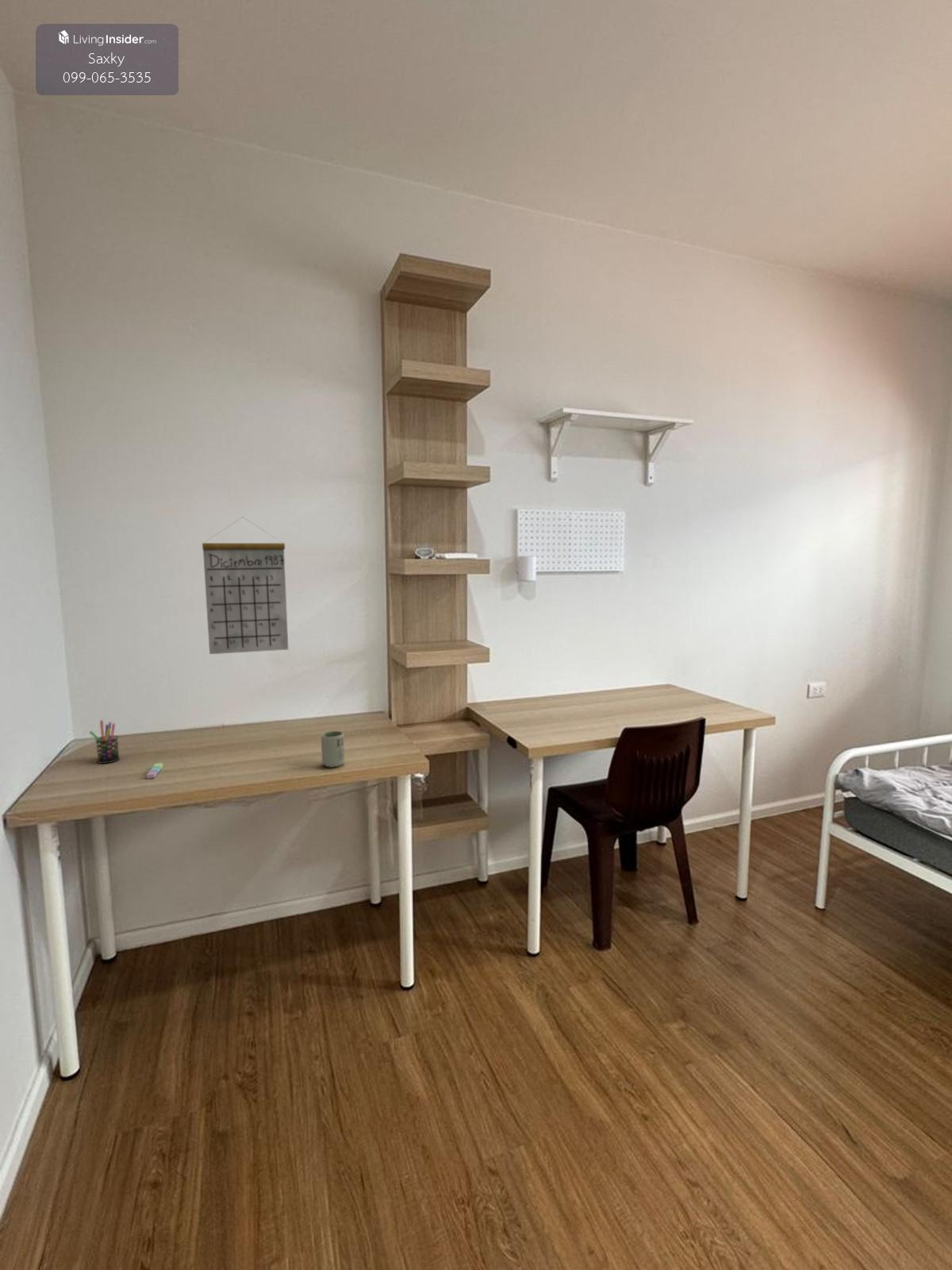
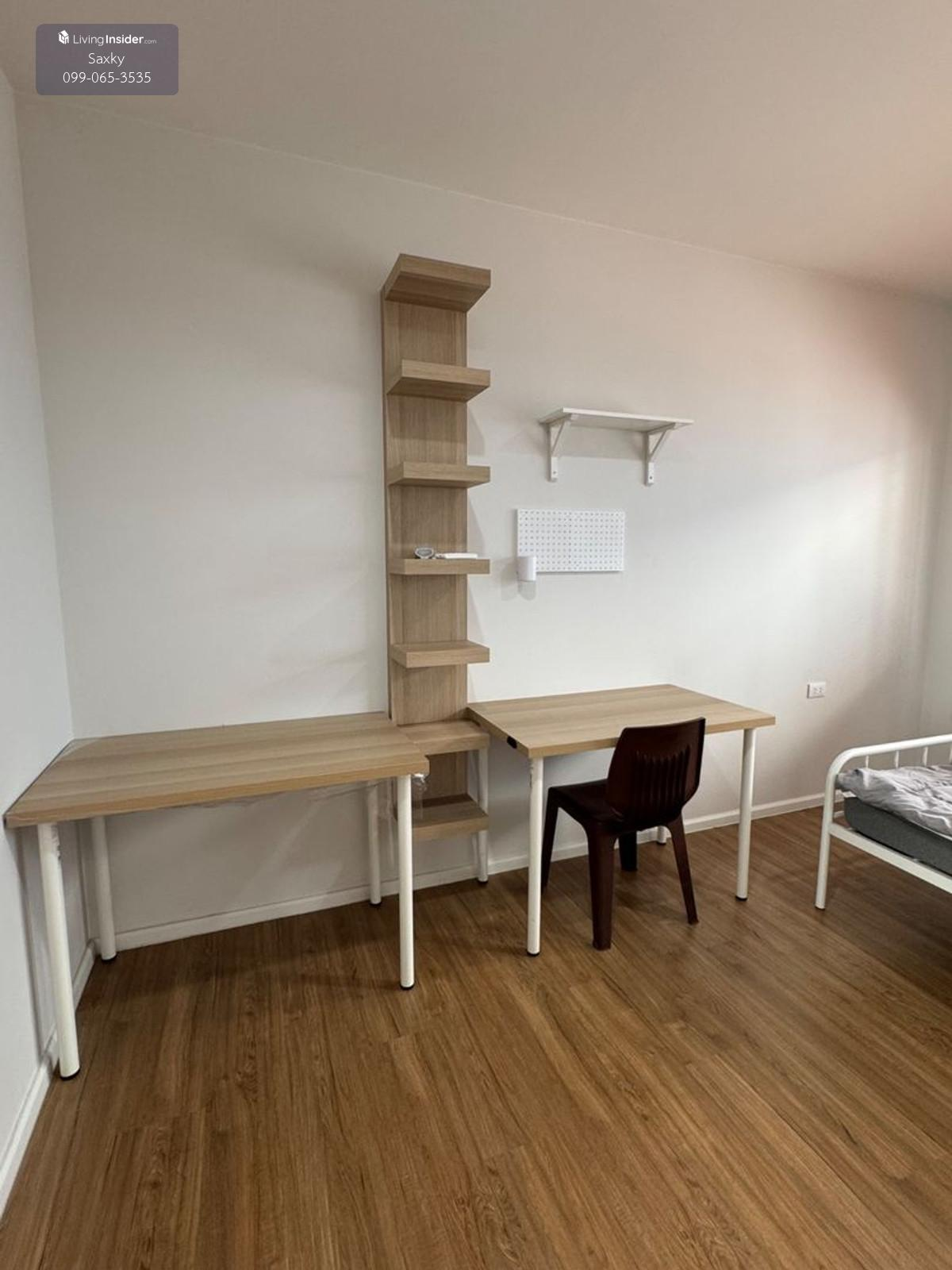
- cup [321,730,346,768]
- calendar [202,516,289,655]
- pen holder [88,720,121,764]
- sticky notes [145,762,163,779]
